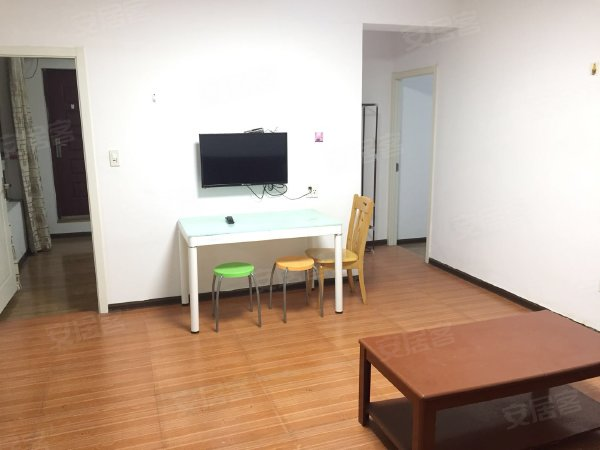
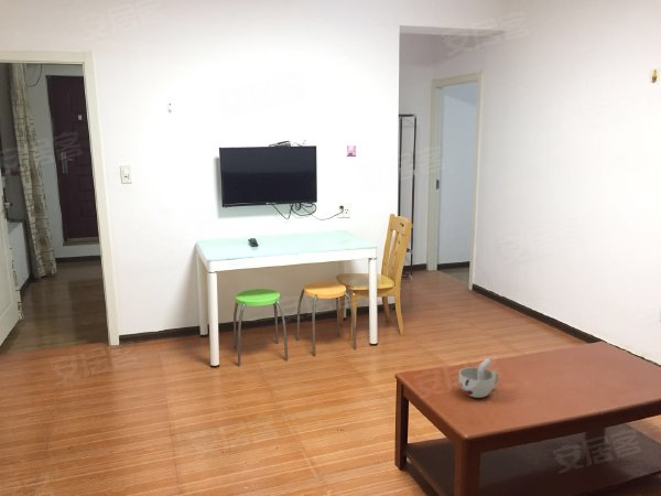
+ cup [457,357,500,399]
